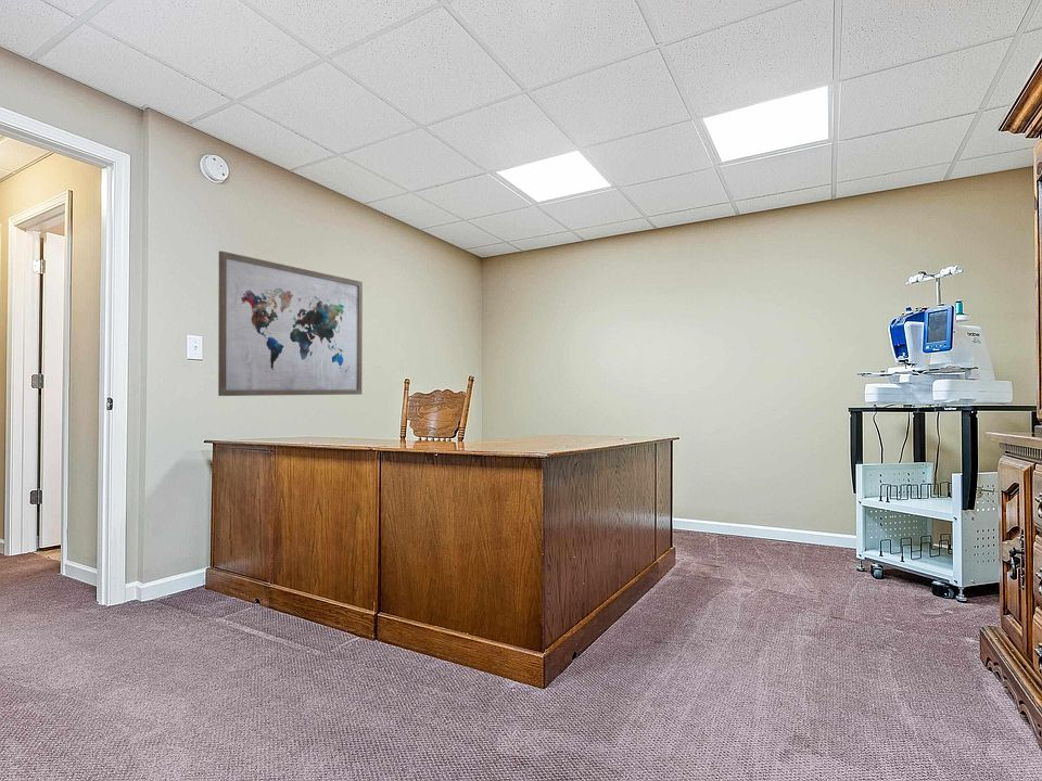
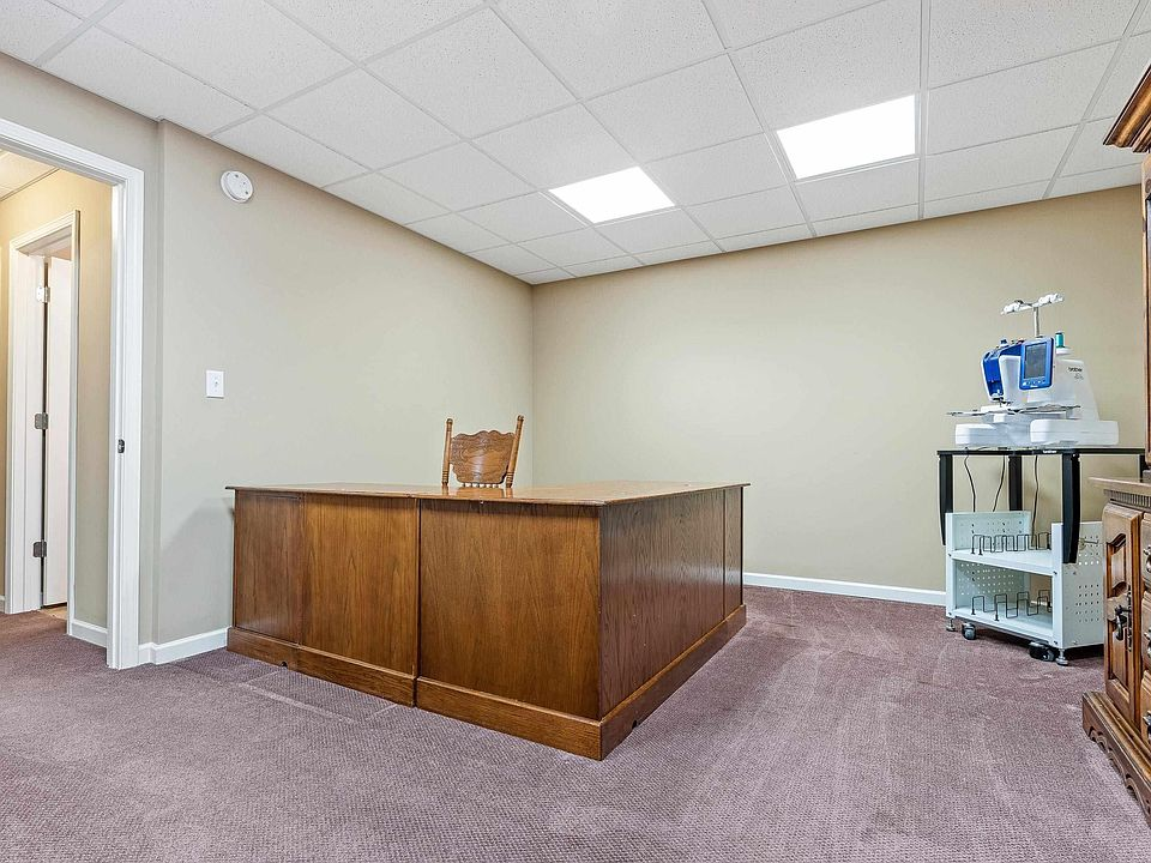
- wall art [217,251,364,397]
